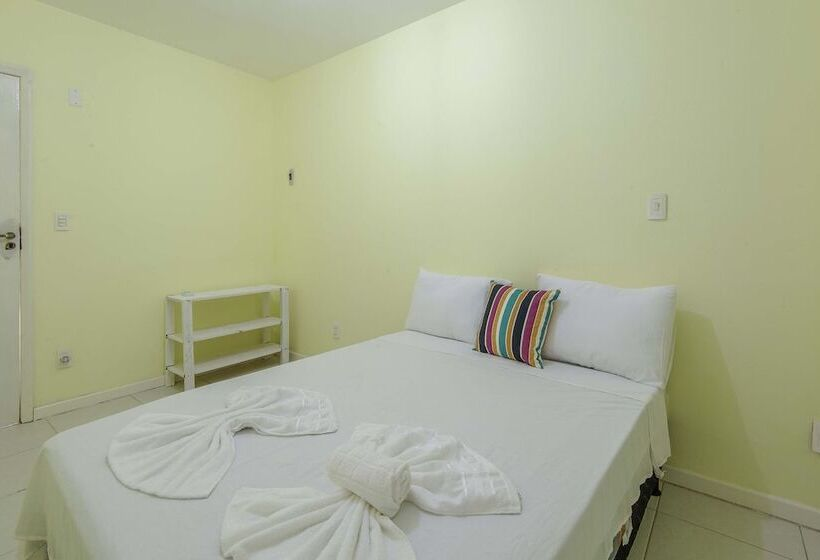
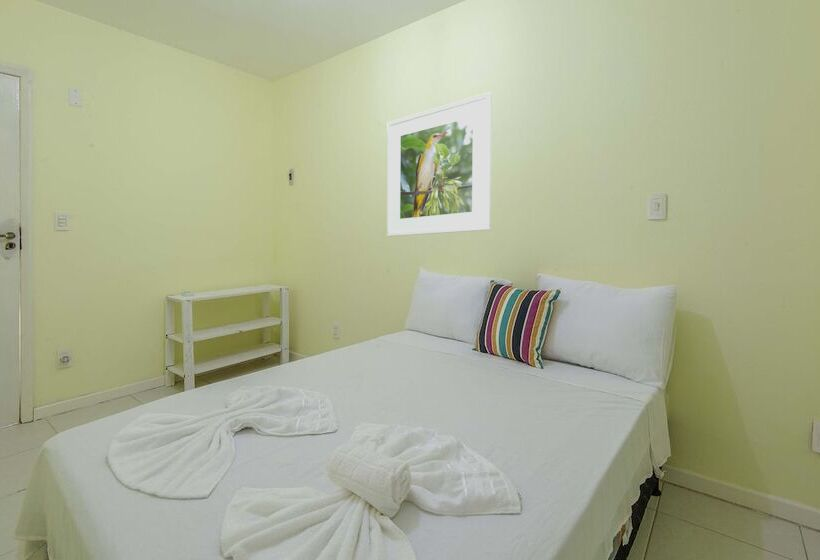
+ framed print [386,91,493,238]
